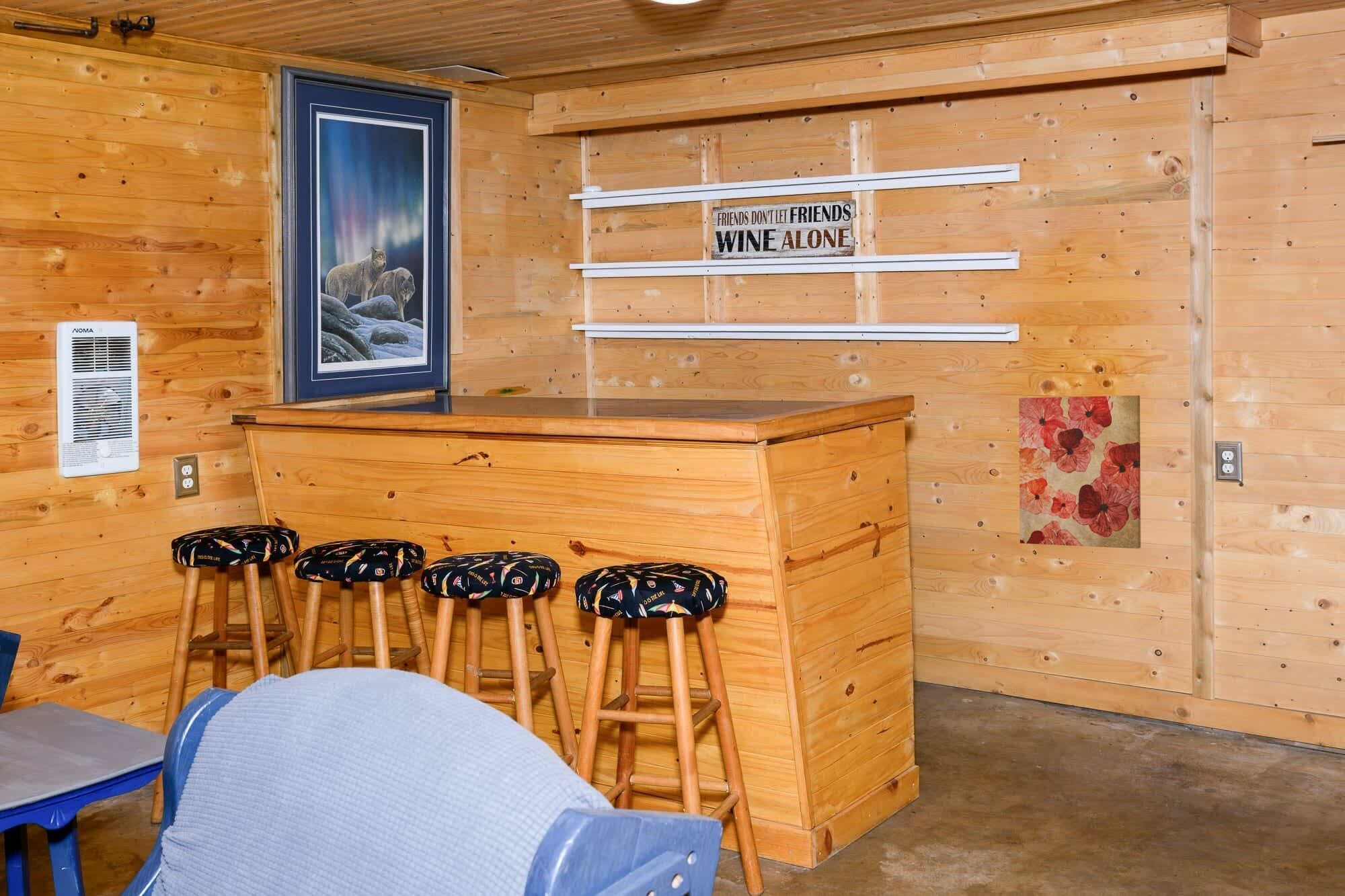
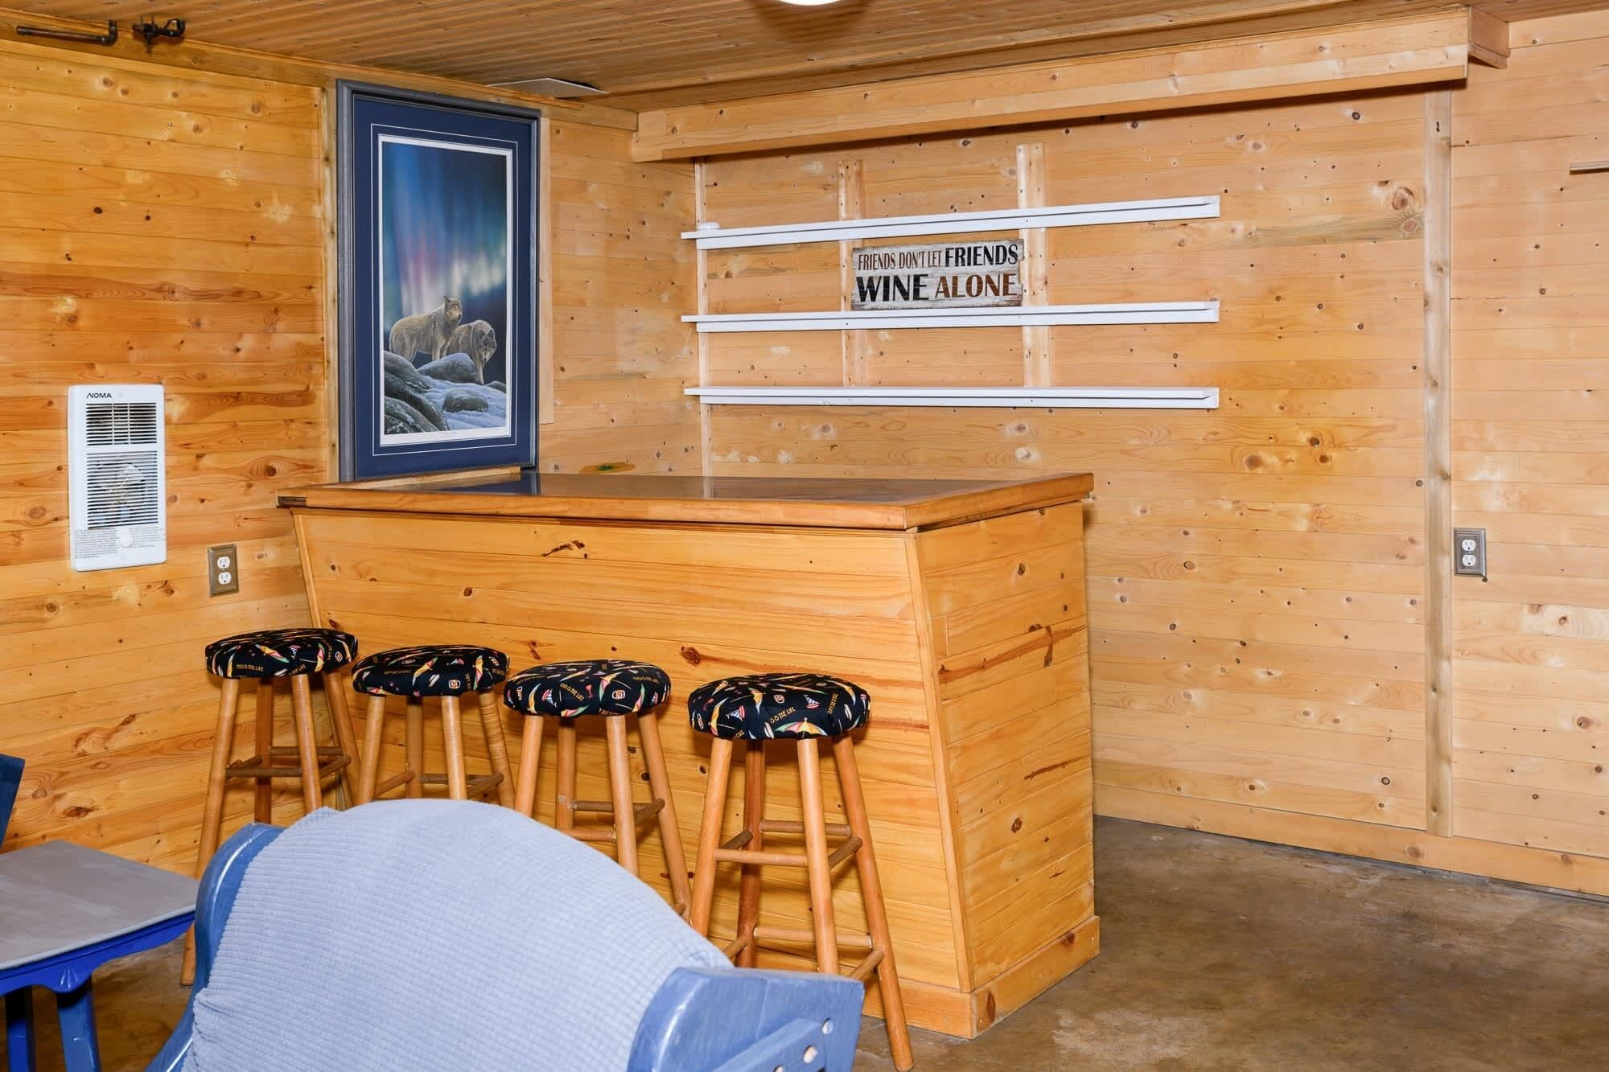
- wall art [1018,395,1141,549]
